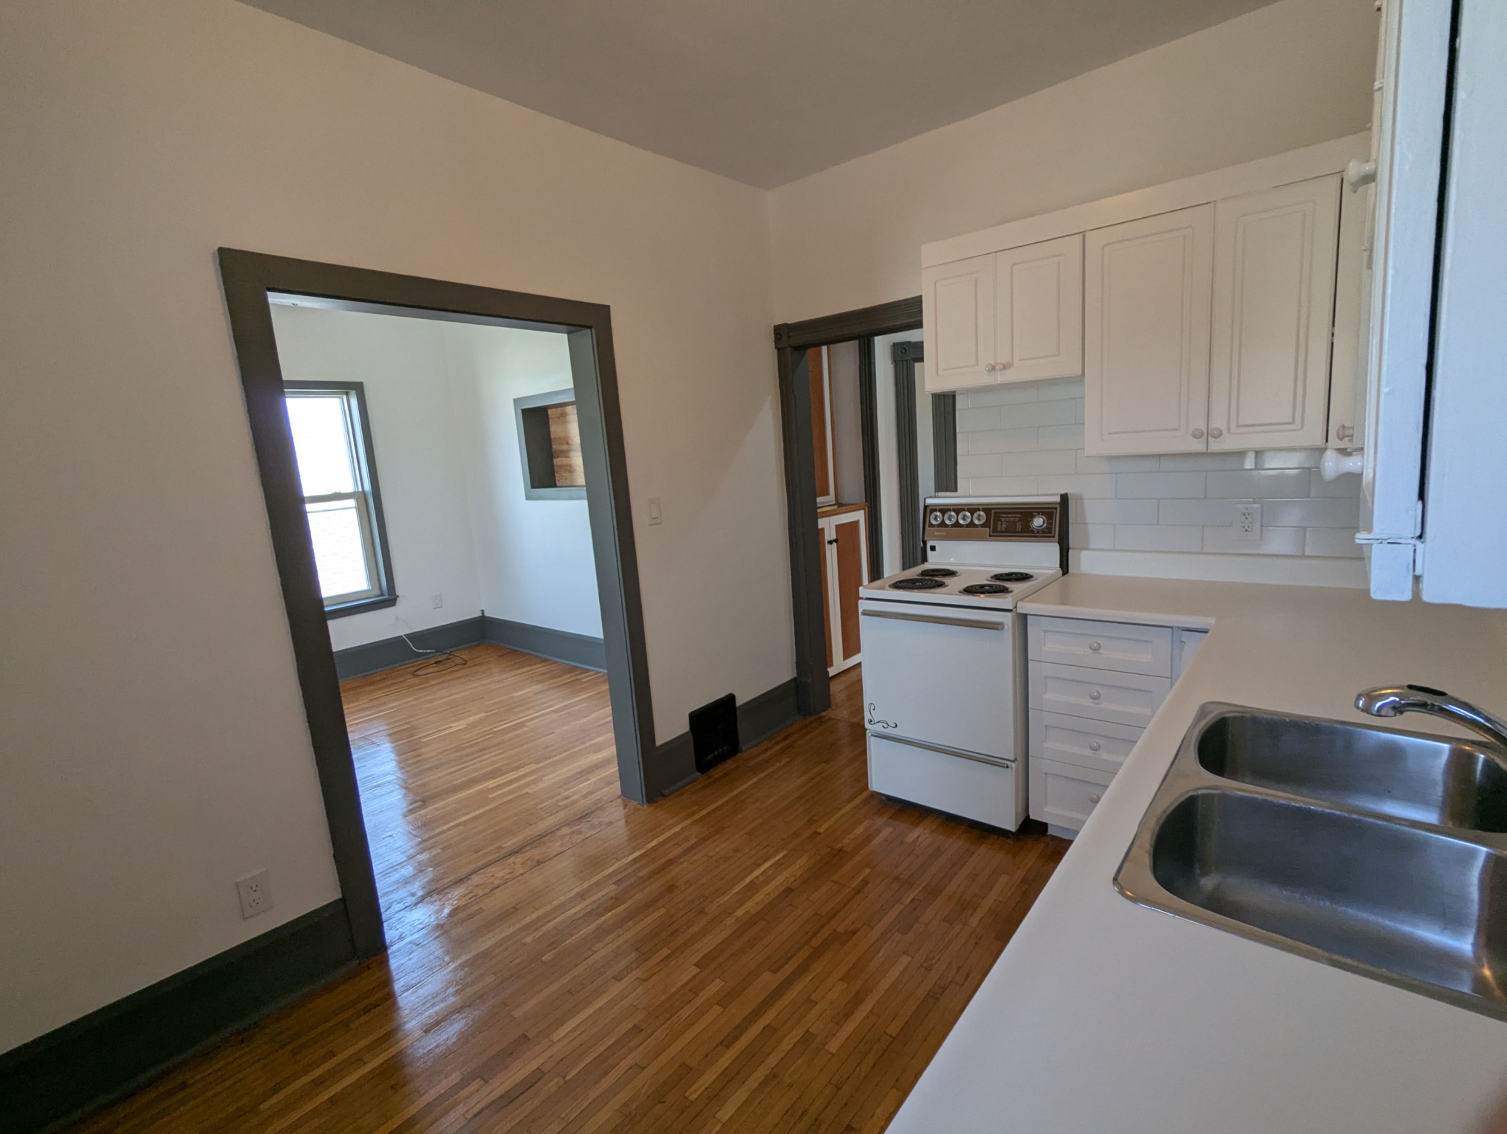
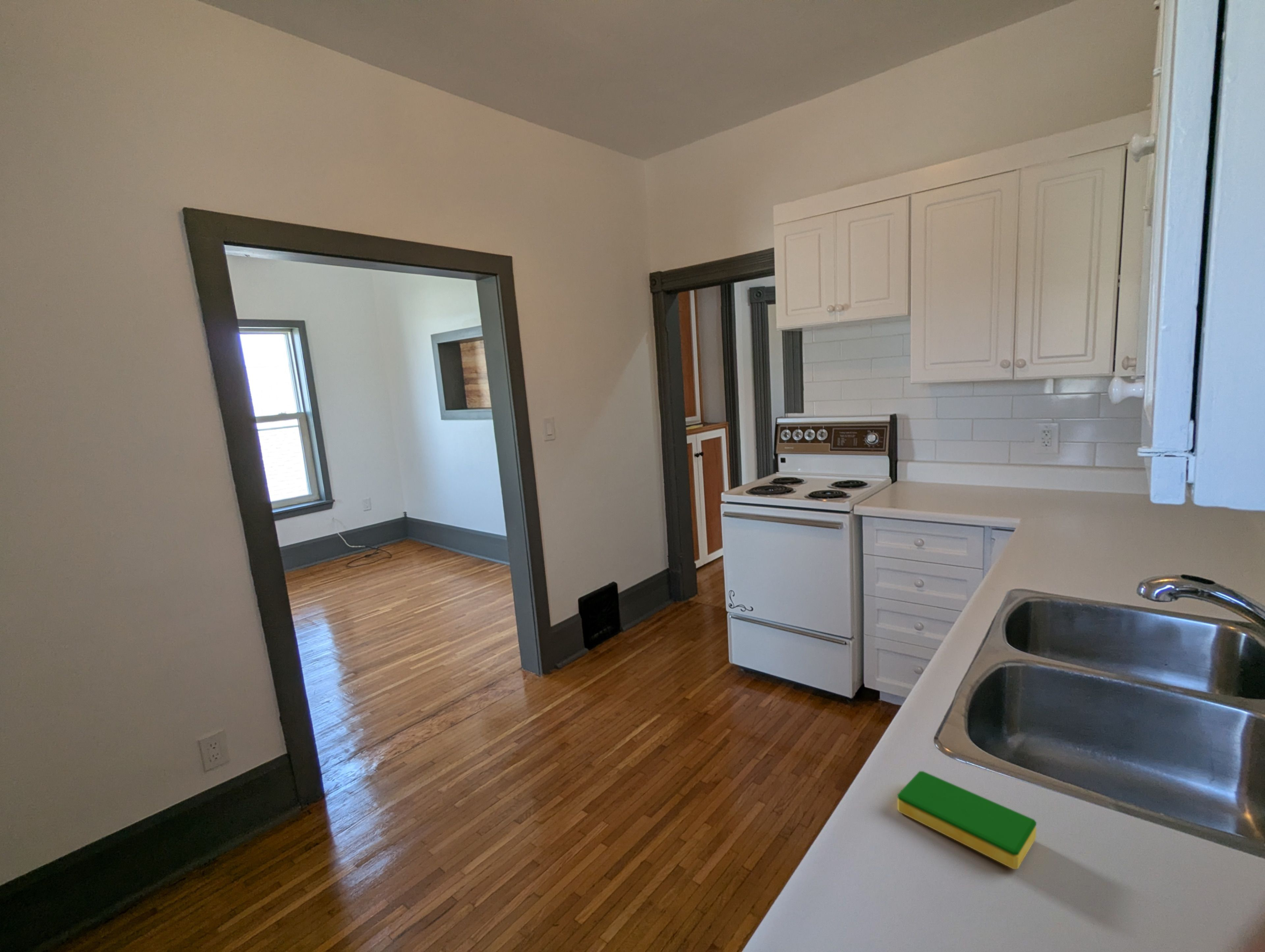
+ dish sponge [897,771,1037,869]
